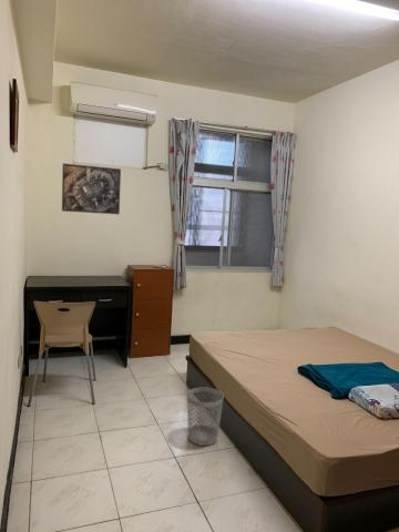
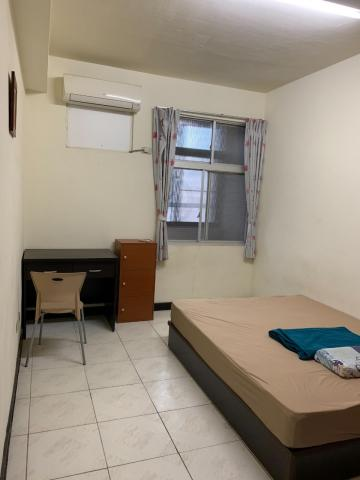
- wastebasket [186,387,225,447]
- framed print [61,163,122,215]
